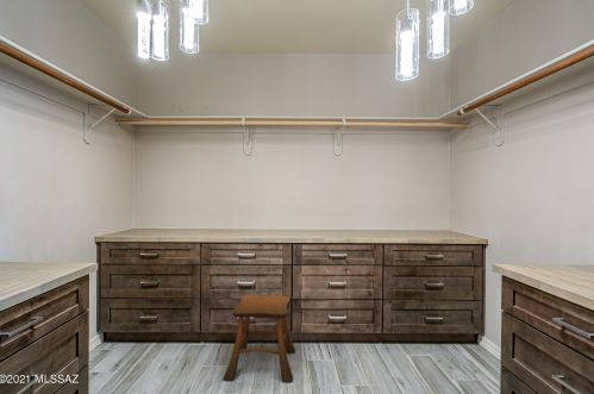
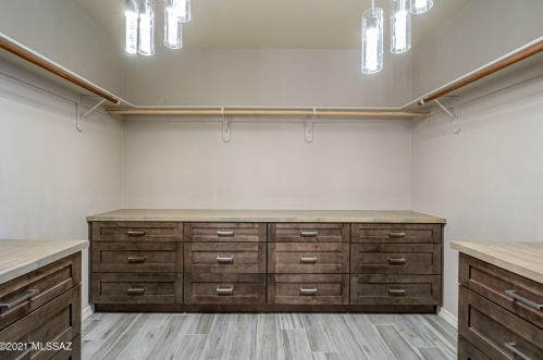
- stool [221,294,296,383]
